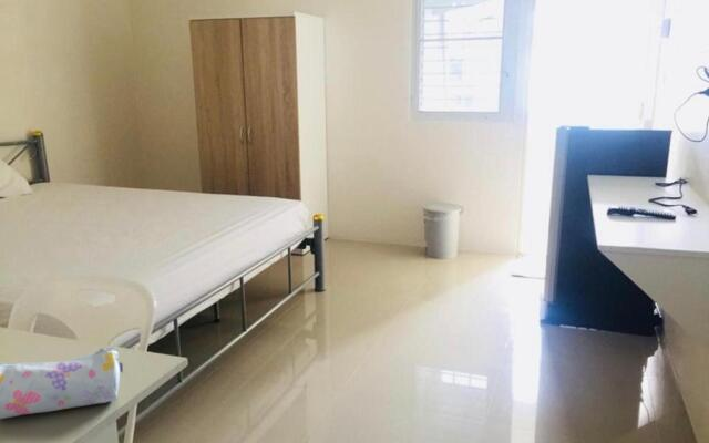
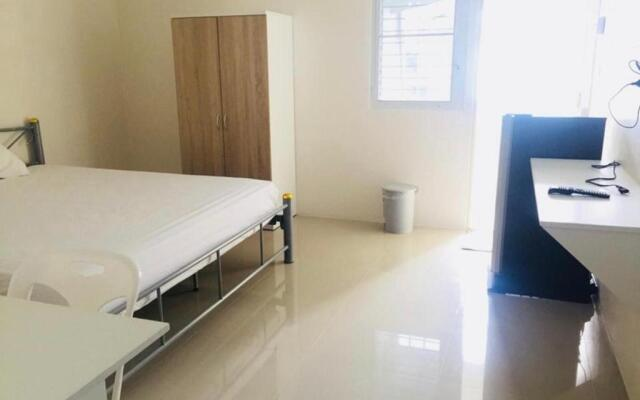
- pencil case [0,347,124,420]
